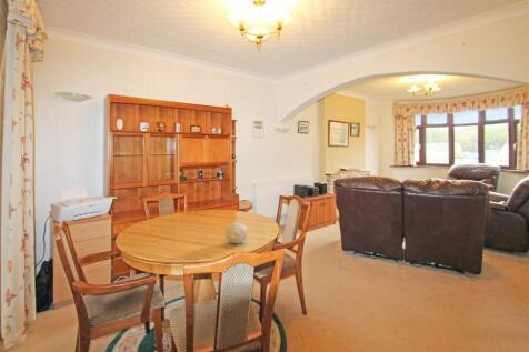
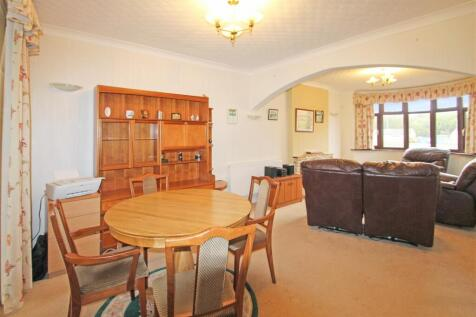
- decorative ball [223,221,248,244]
